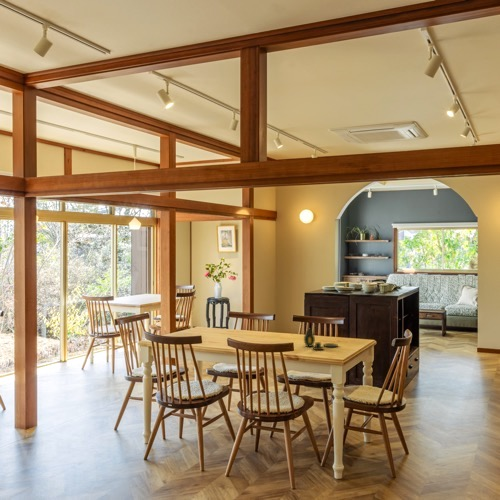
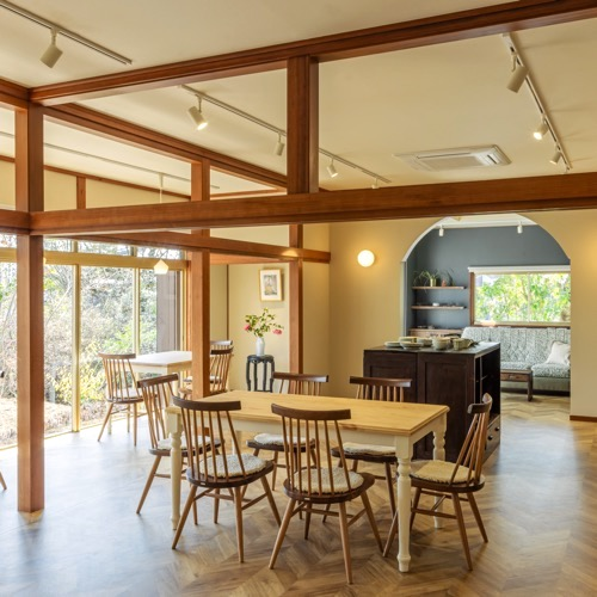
- teapot [303,328,339,351]
